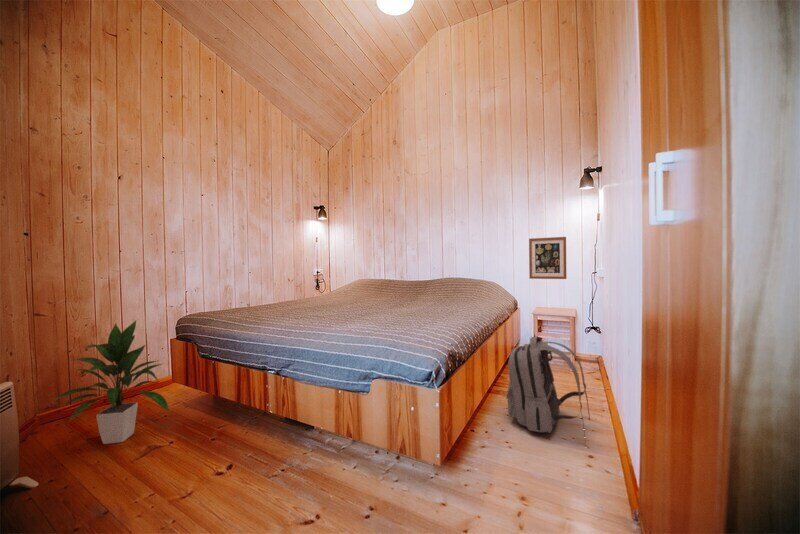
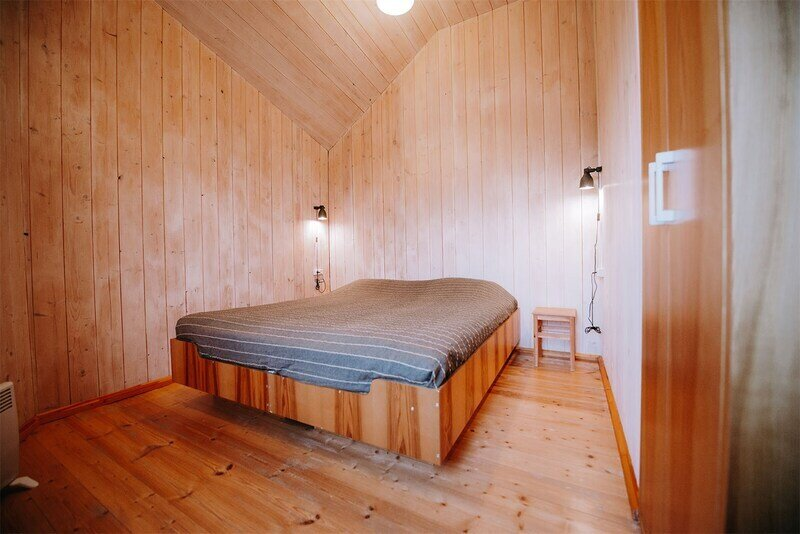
- backpack [505,335,591,446]
- indoor plant [50,320,171,445]
- wall art [528,236,567,280]
